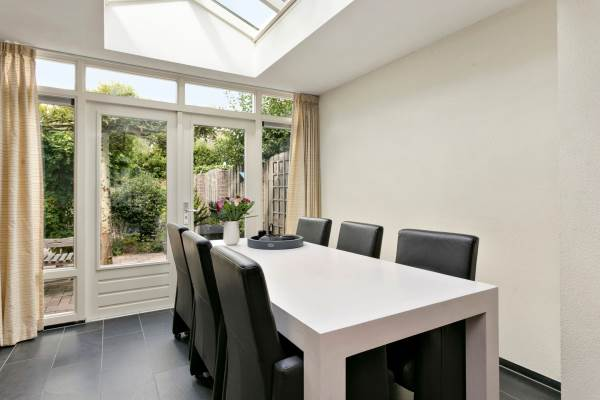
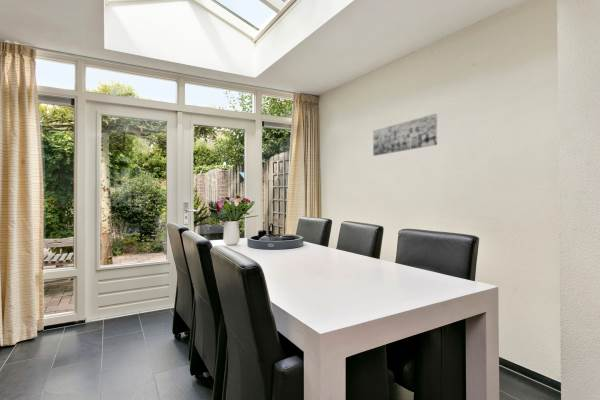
+ wall art [372,113,438,157]
